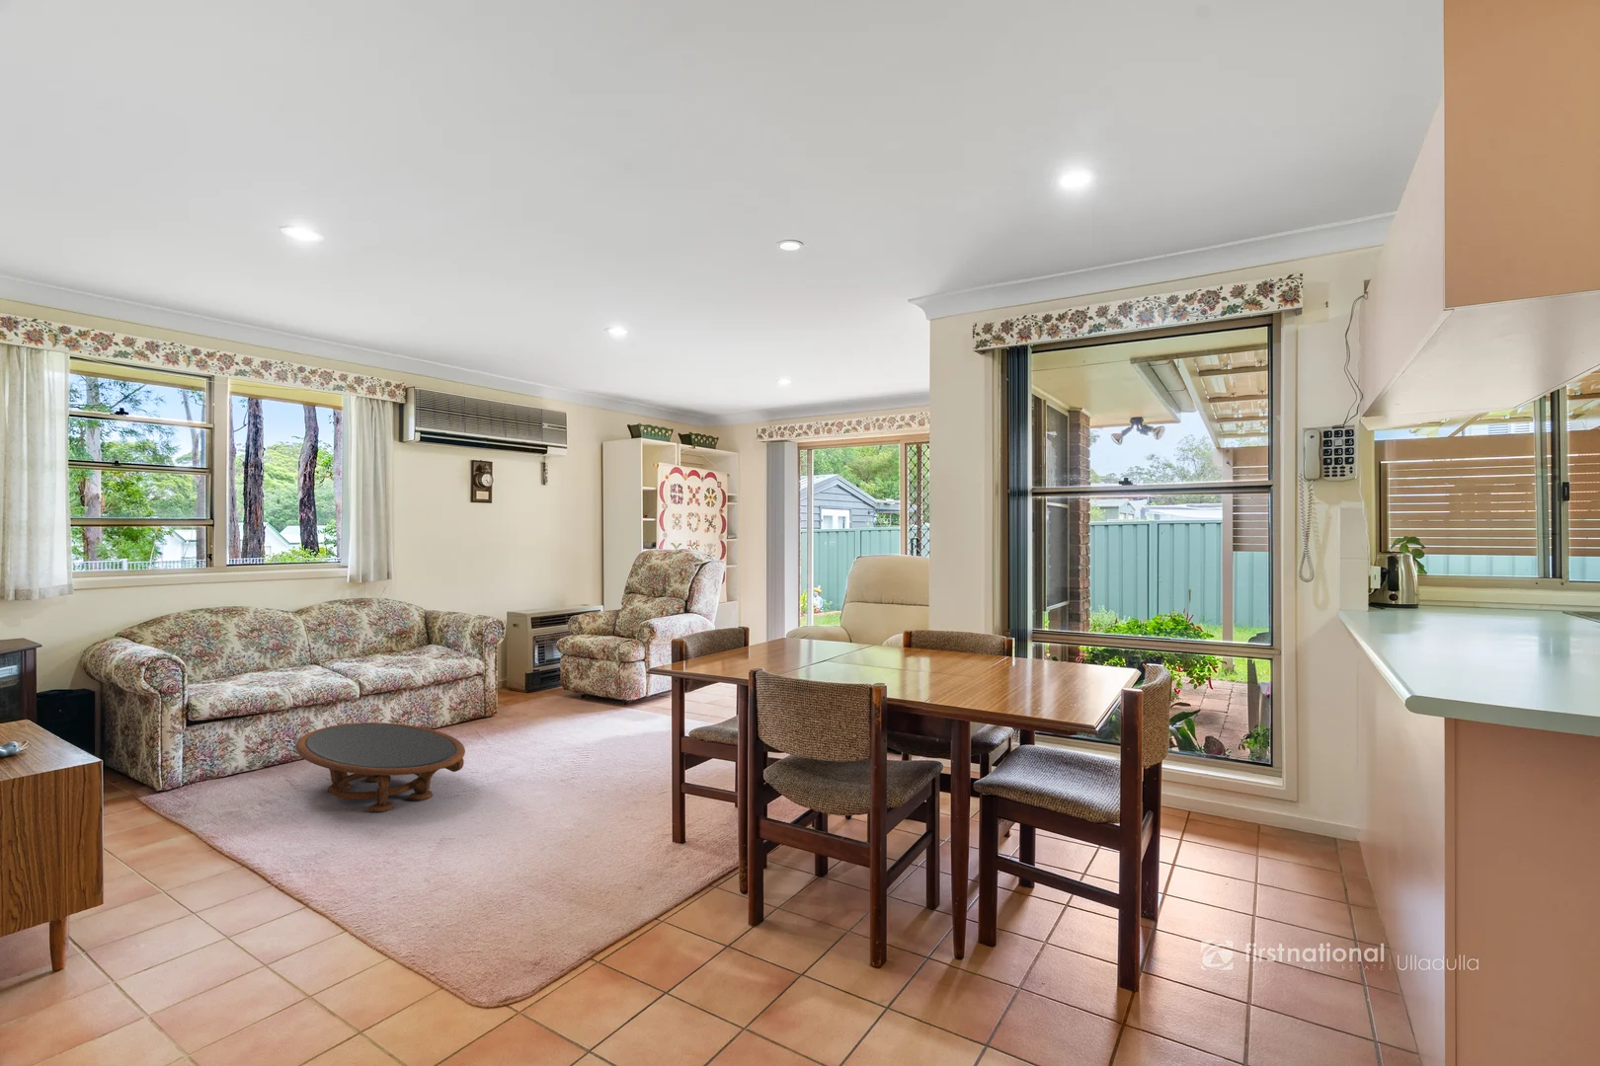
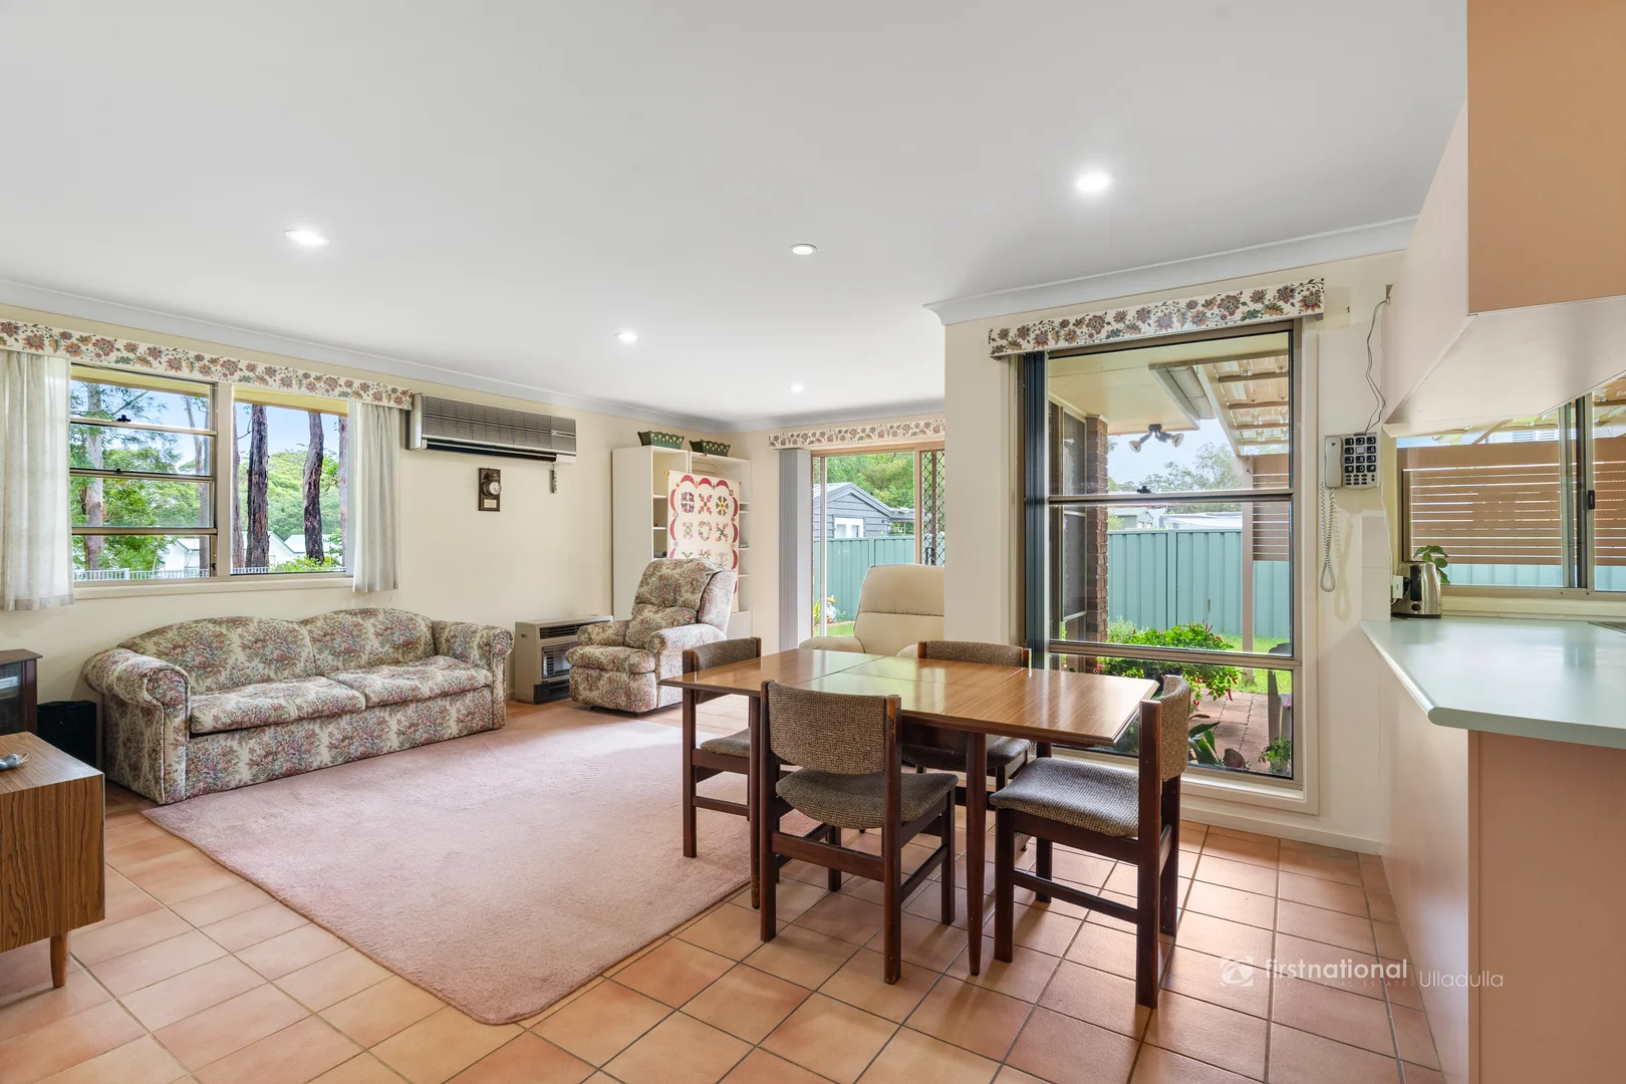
- coffee table [294,721,467,814]
